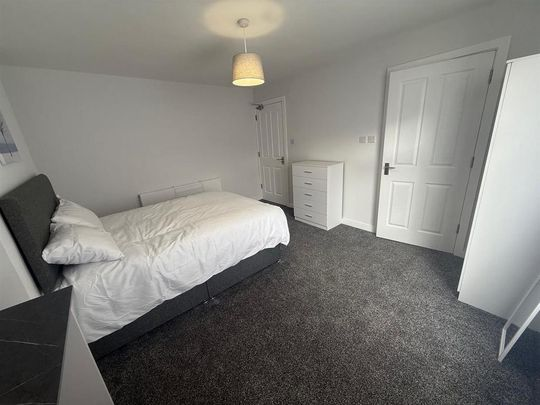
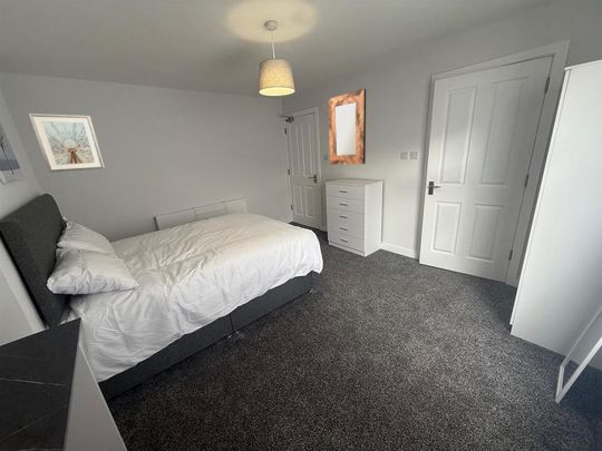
+ home mirror [328,88,367,166]
+ picture frame [28,112,106,174]
